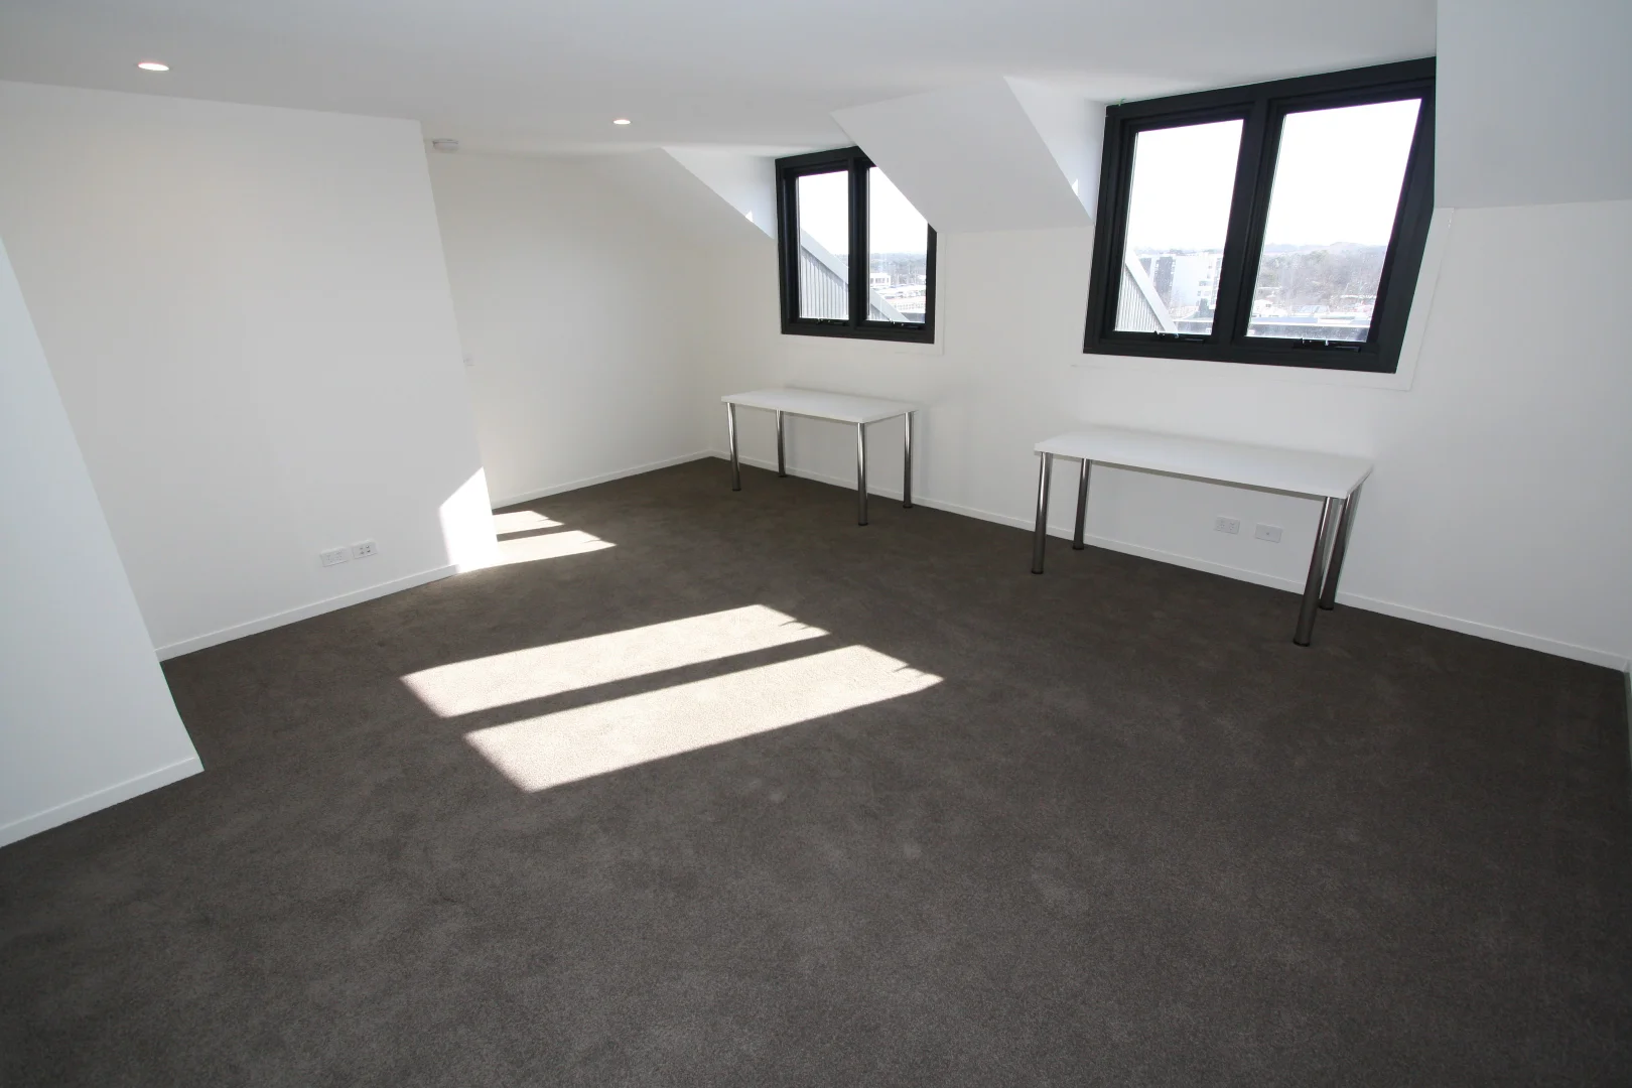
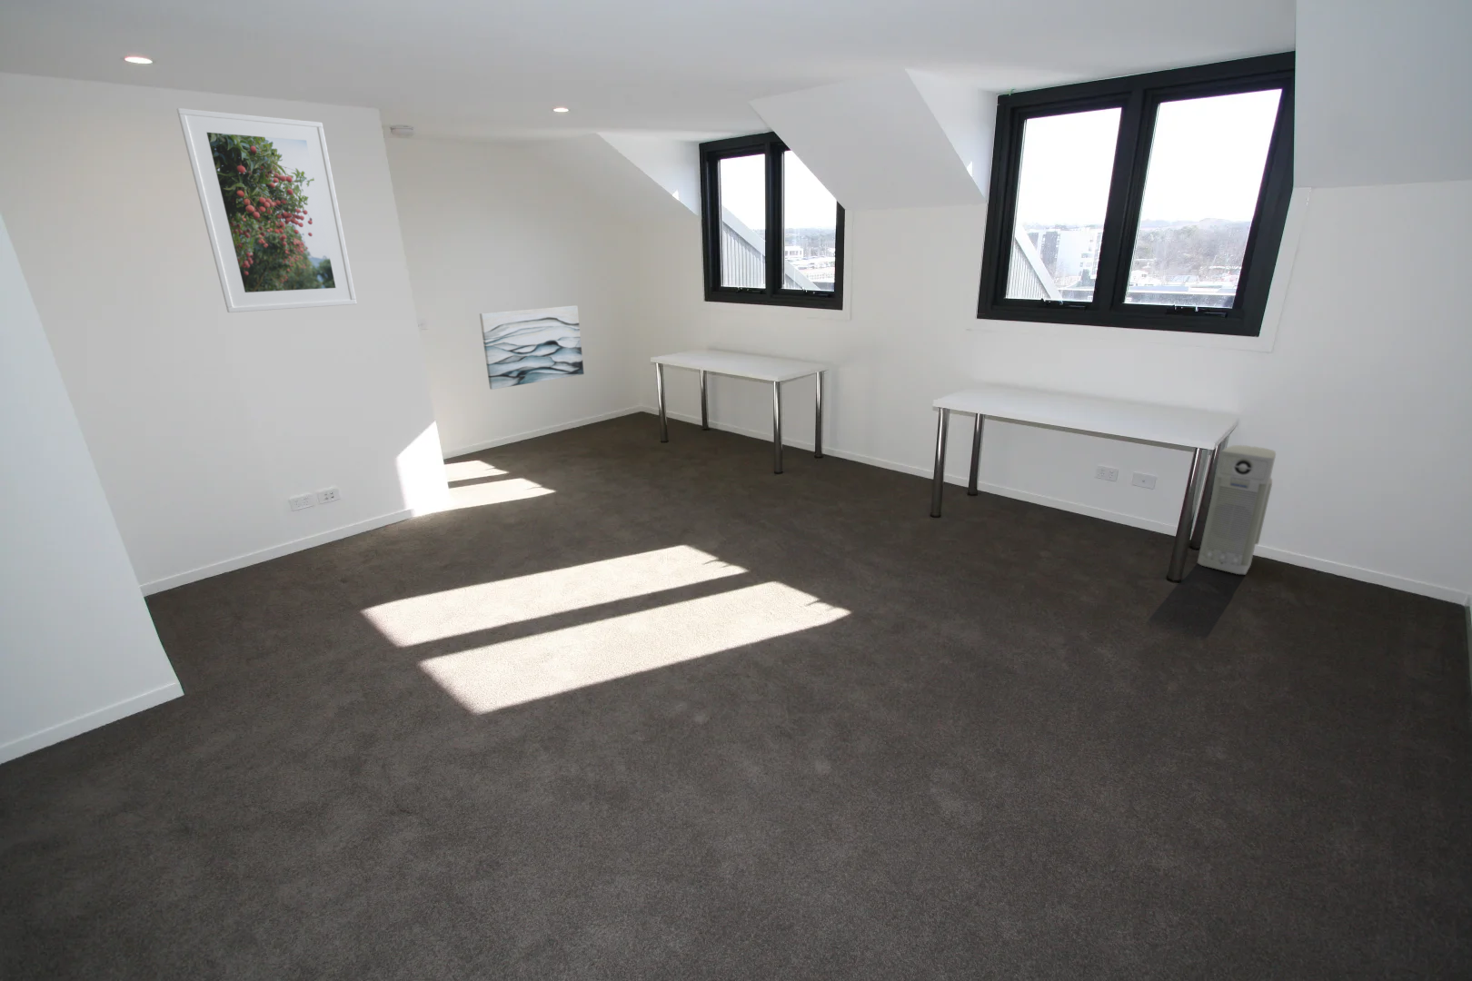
+ air purifier [1197,445,1277,575]
+ wall art [479,304,585,391]
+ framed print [176,107,358,313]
